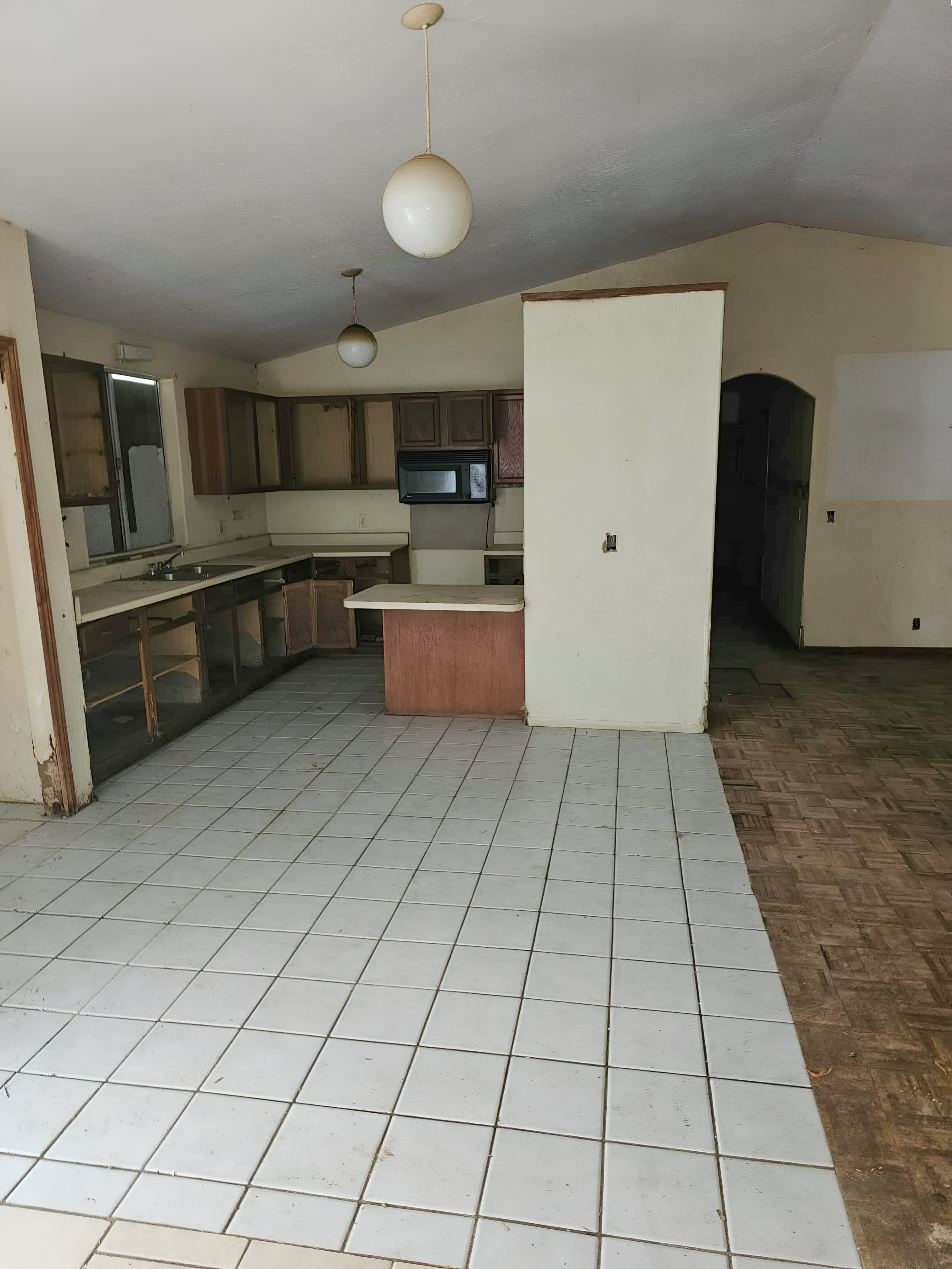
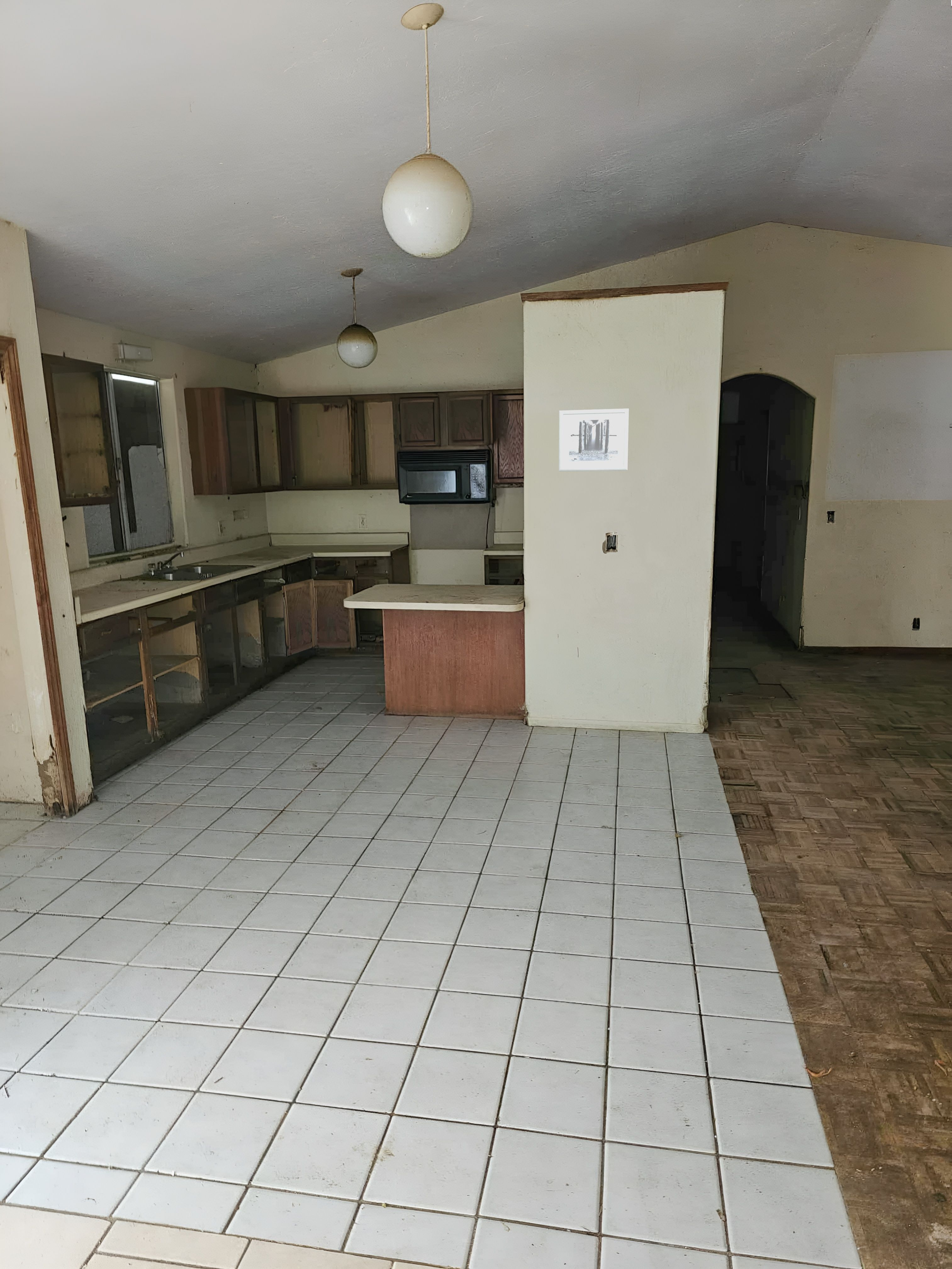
+ wall art [559,408,630,472]
